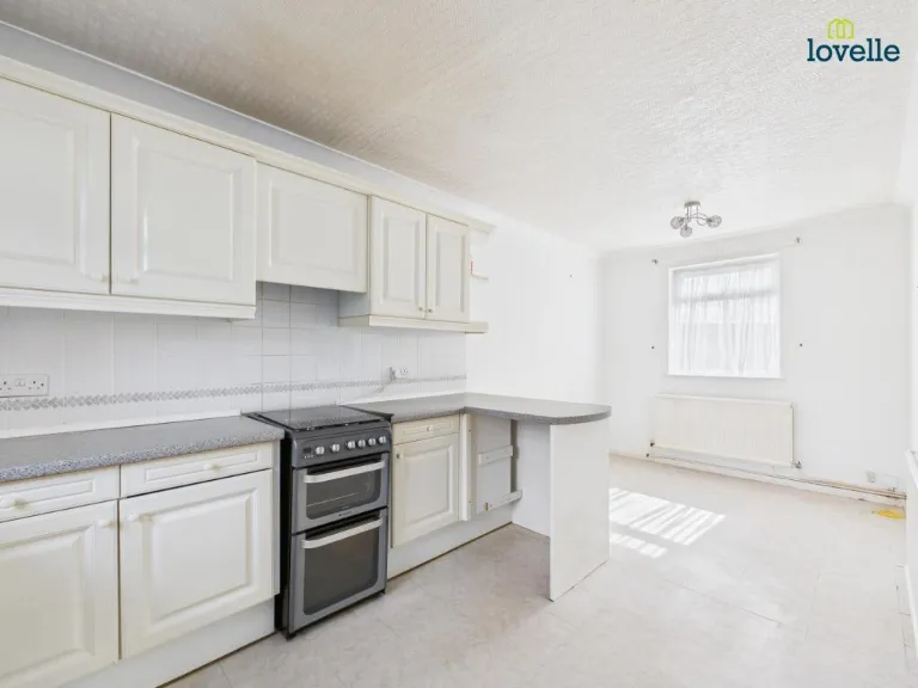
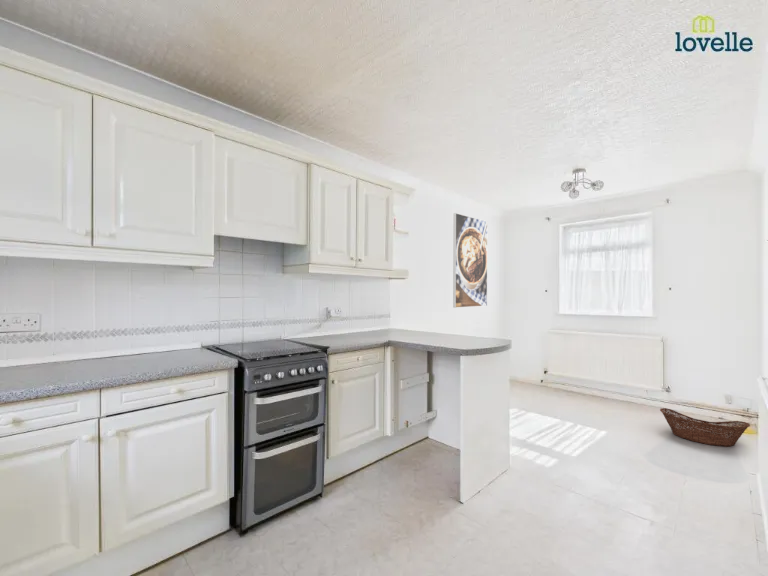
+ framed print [452,212,488,309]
+ basket [659,407,751,447]
